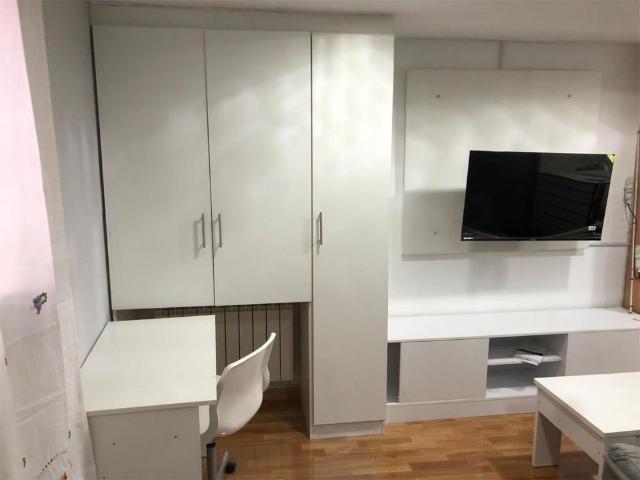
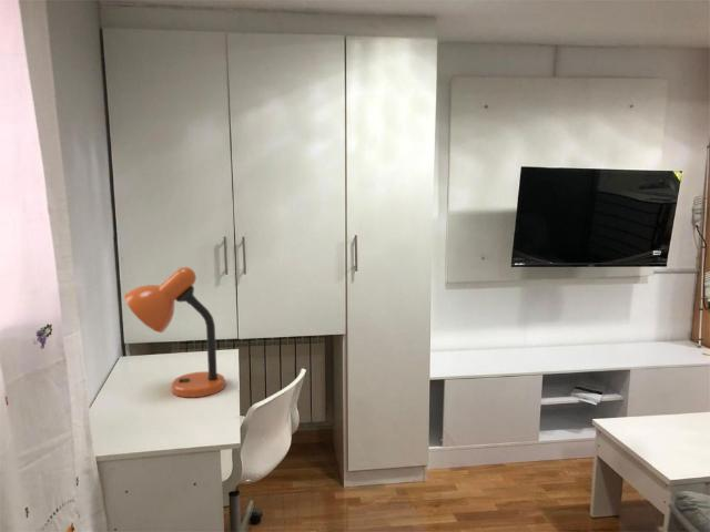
+ desk lamp [123,266,226,398]
